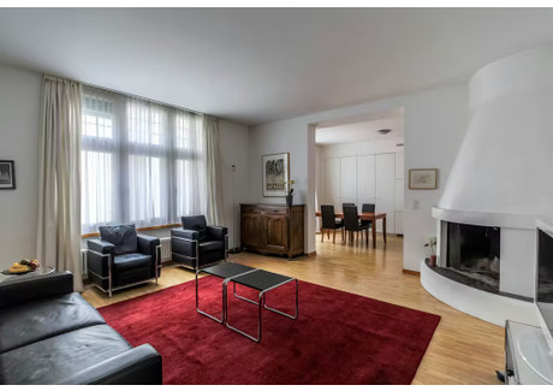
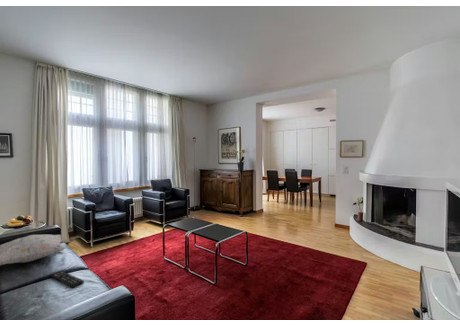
+ decorative pillow [0,234,67,266]
+ remote control [49,269,85,289]
